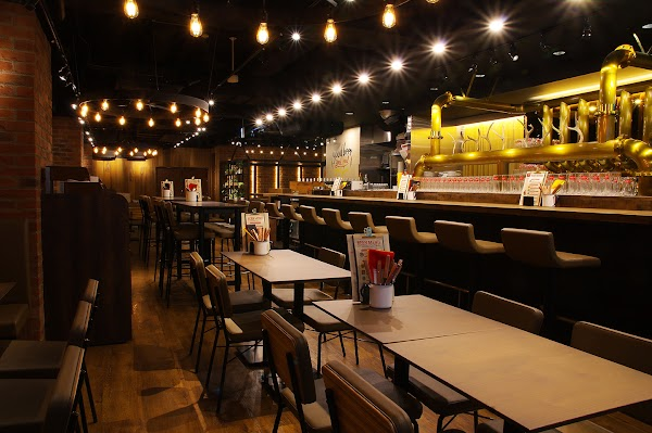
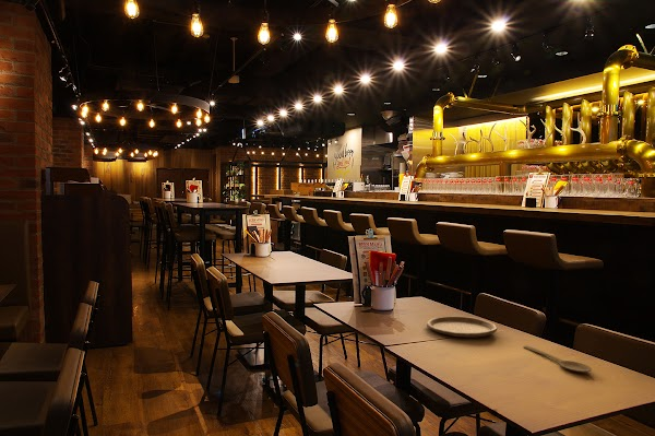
+ plate [426,315,498,339]
+ wooden spoon [522,345,593,374]
